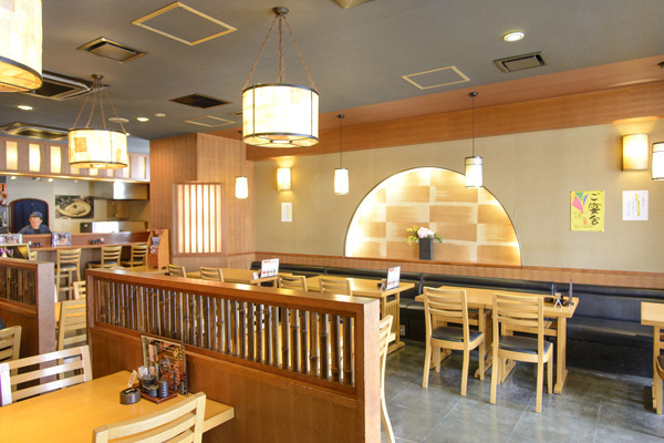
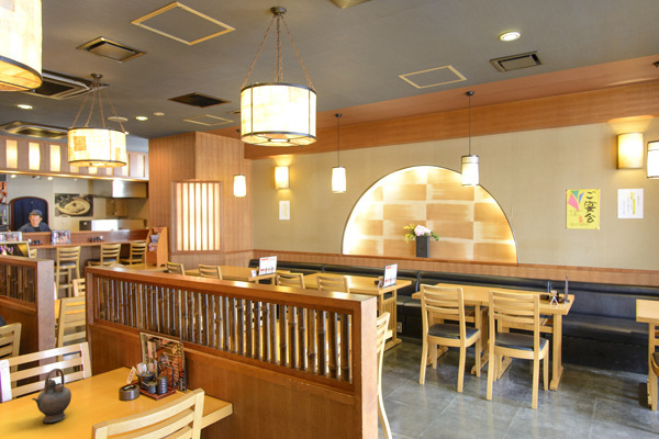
+ teapot [31,368,72,424]
